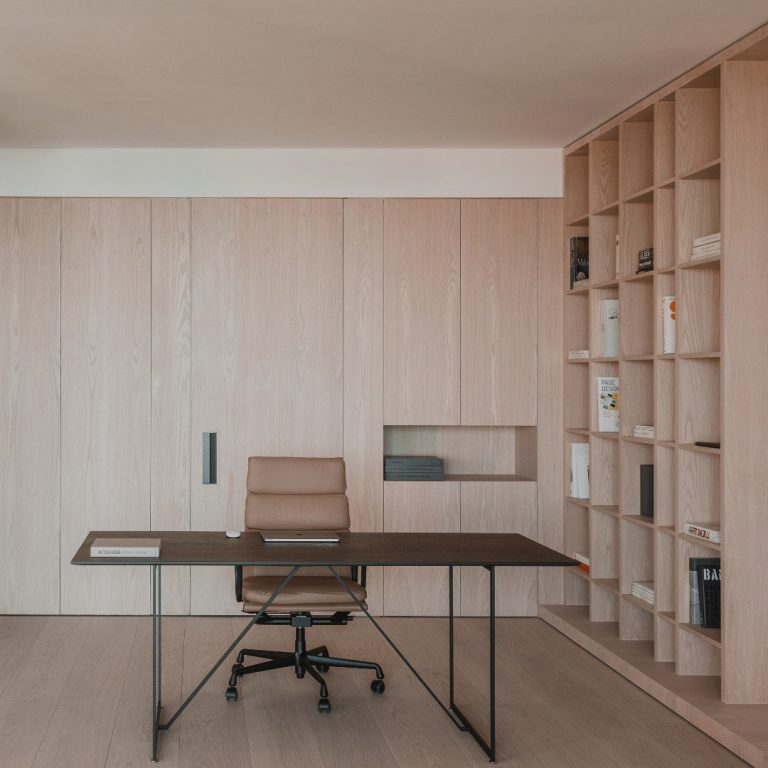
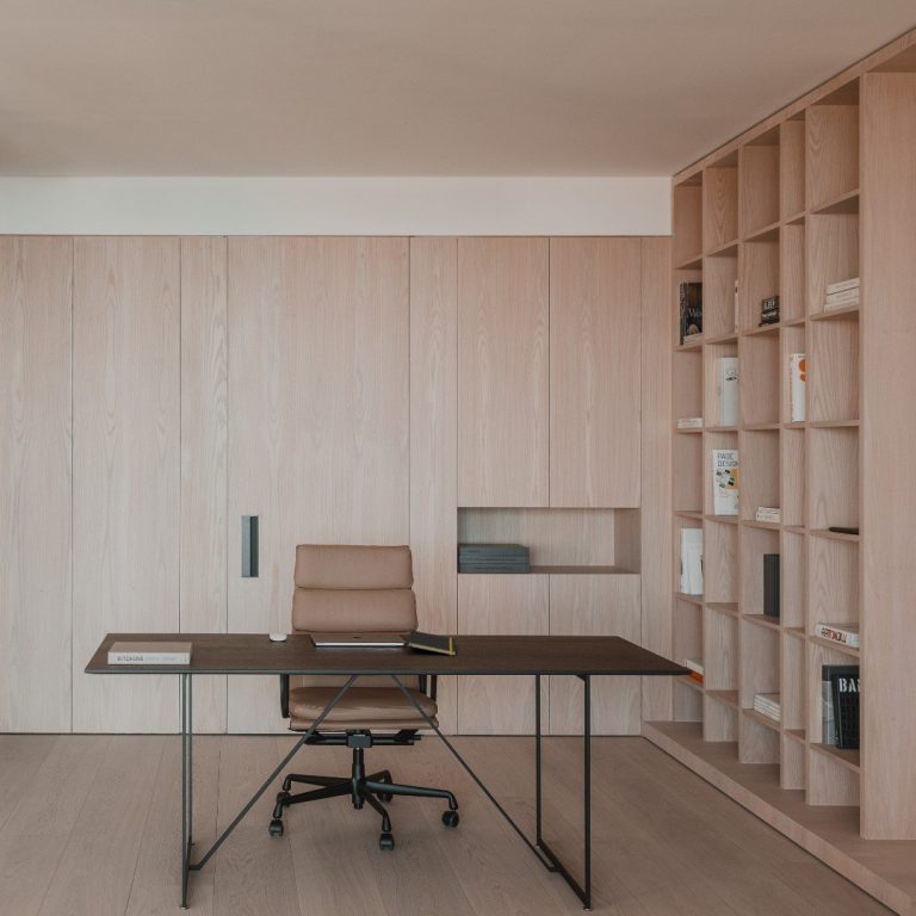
+ notepad [407,629,457,657]
